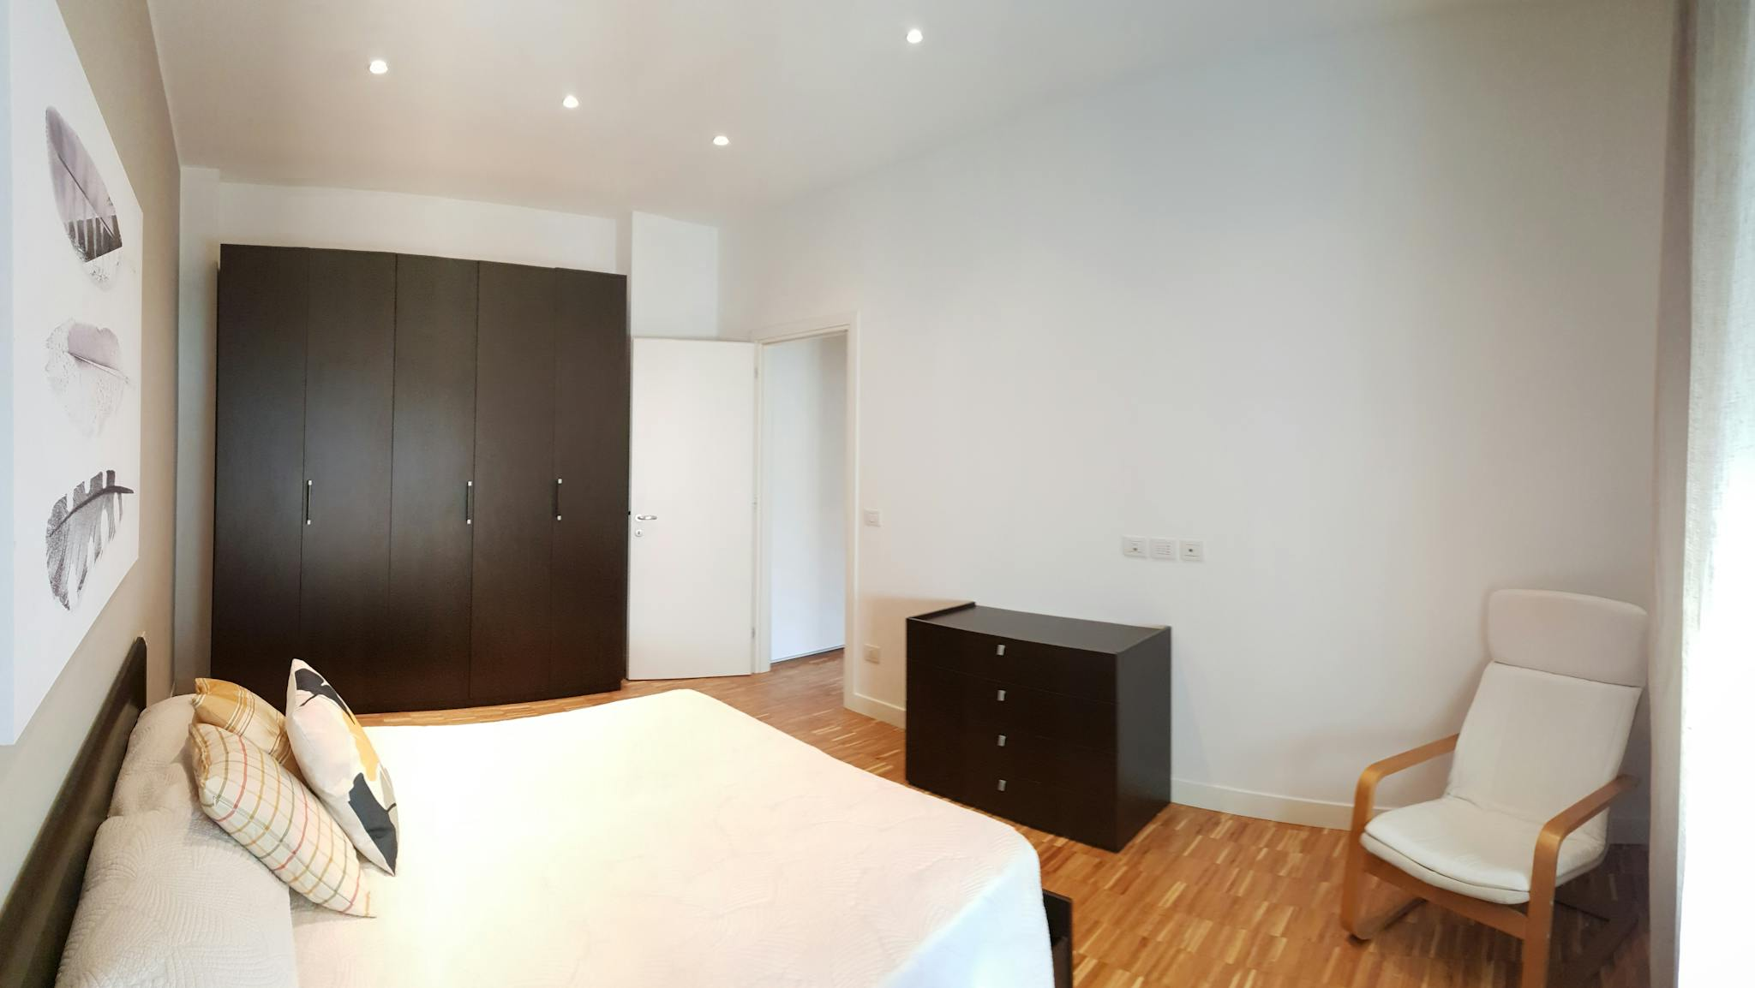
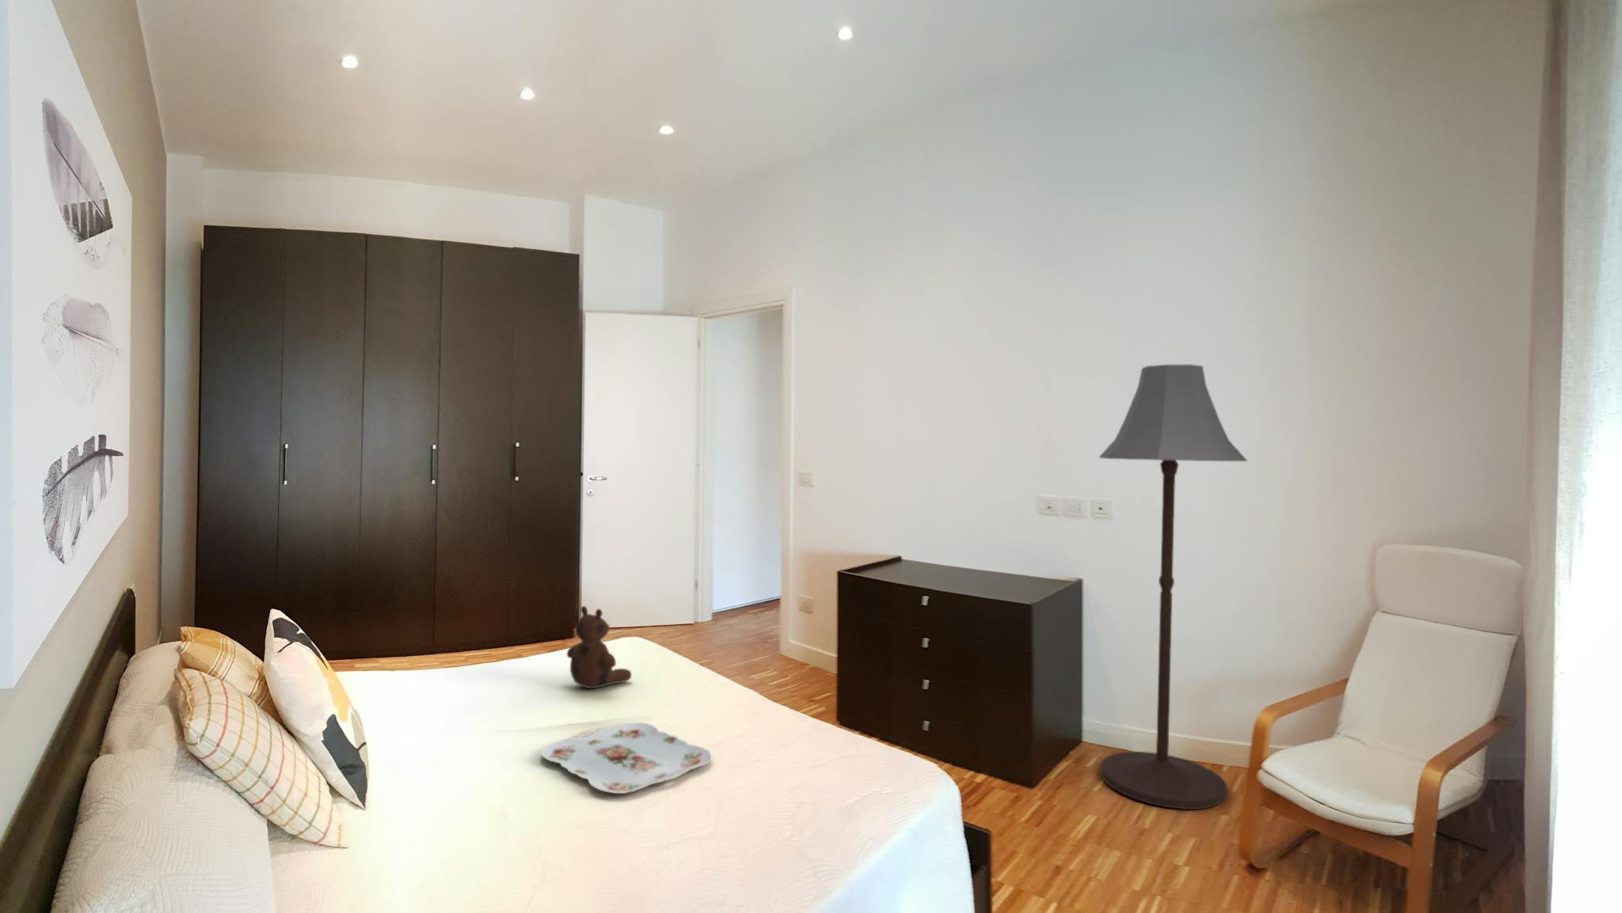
+ floor lamp [1098,364,1248,811]
+ serving tray [540,721,712,794]
+ teddy bear [566,606,632,689]
